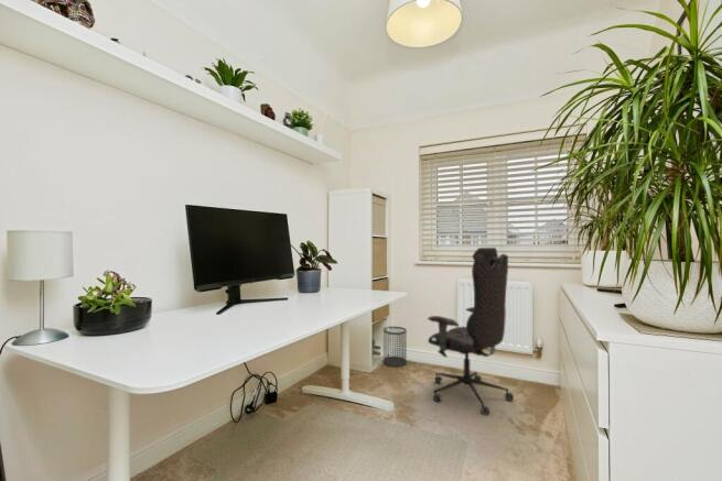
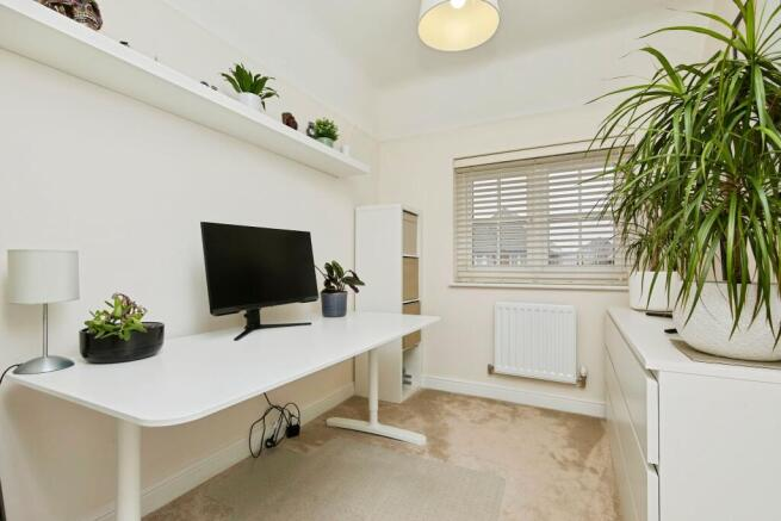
- office chair [427,247,515,416]
- wastebasket [382,326,408,368]
